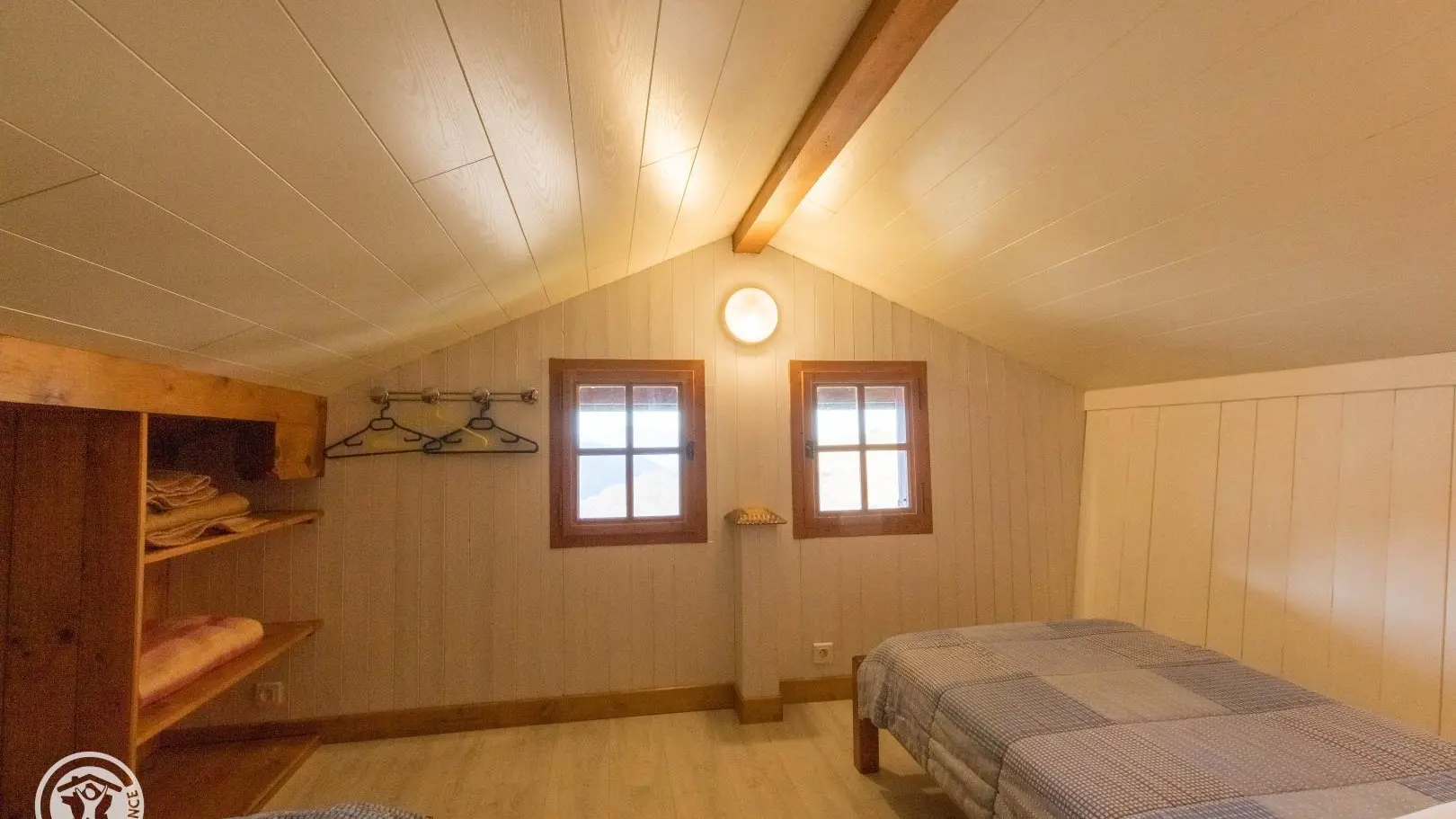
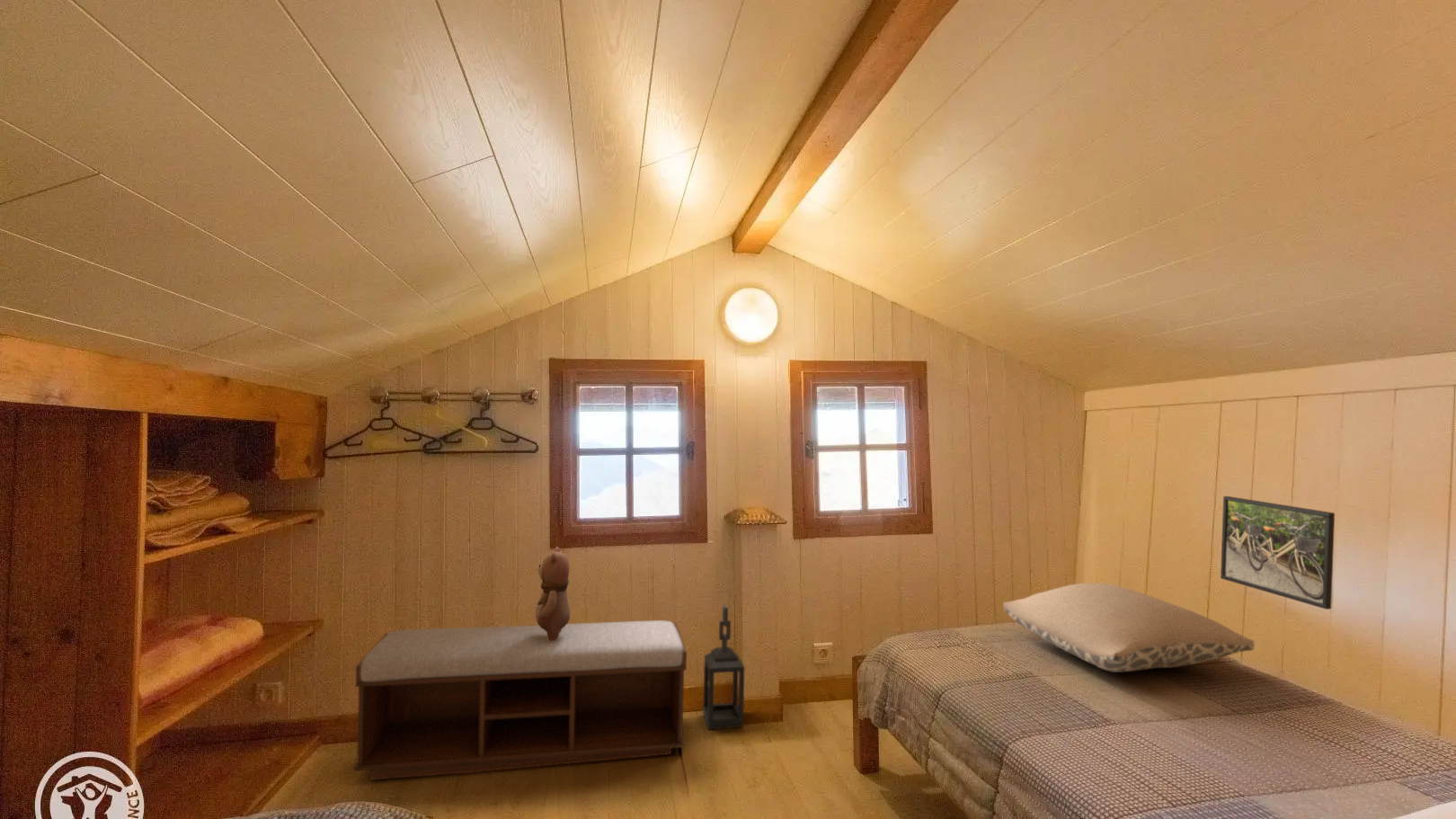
+ teddy bear [535,546,571,641]
+ bench [353,619,688,781]
+ lantern [702,604,745,731]
+ pillow [1003,582,1255,673]
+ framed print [1220,495,1336,610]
